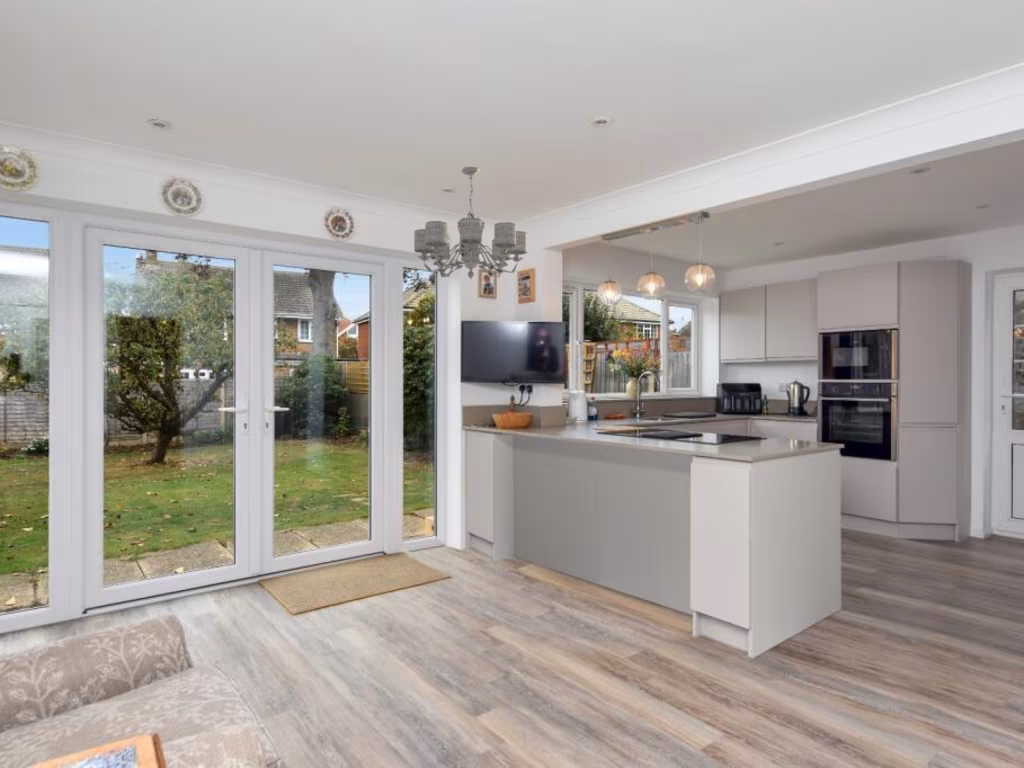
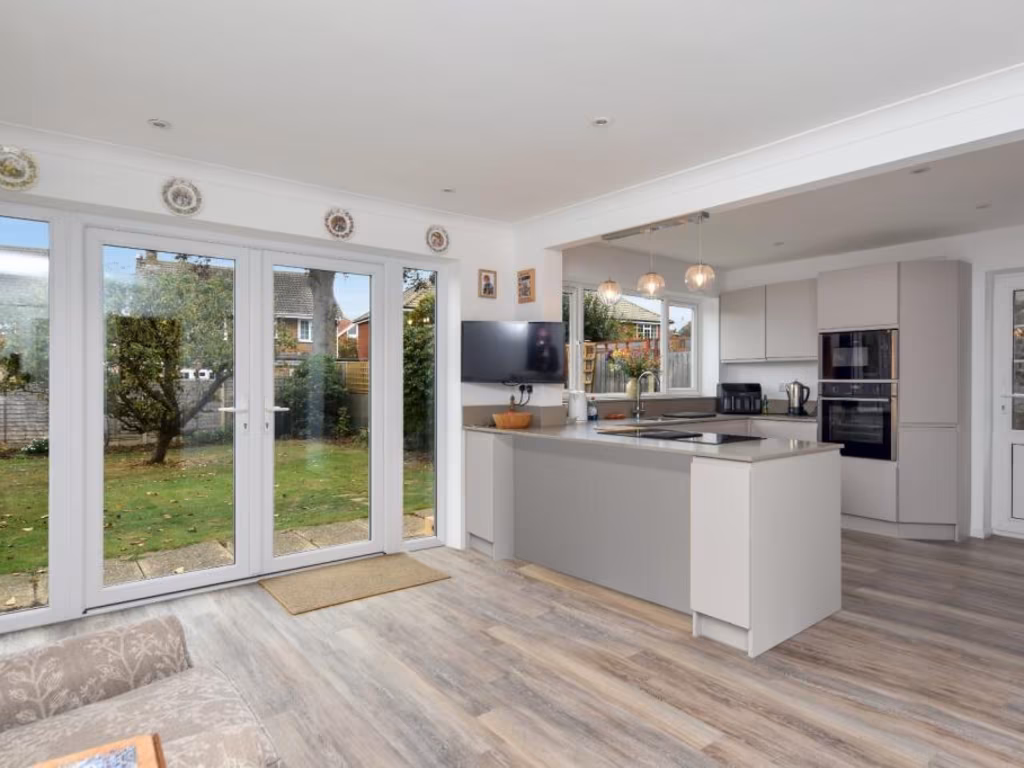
- chandelier [413,166,529,280]
